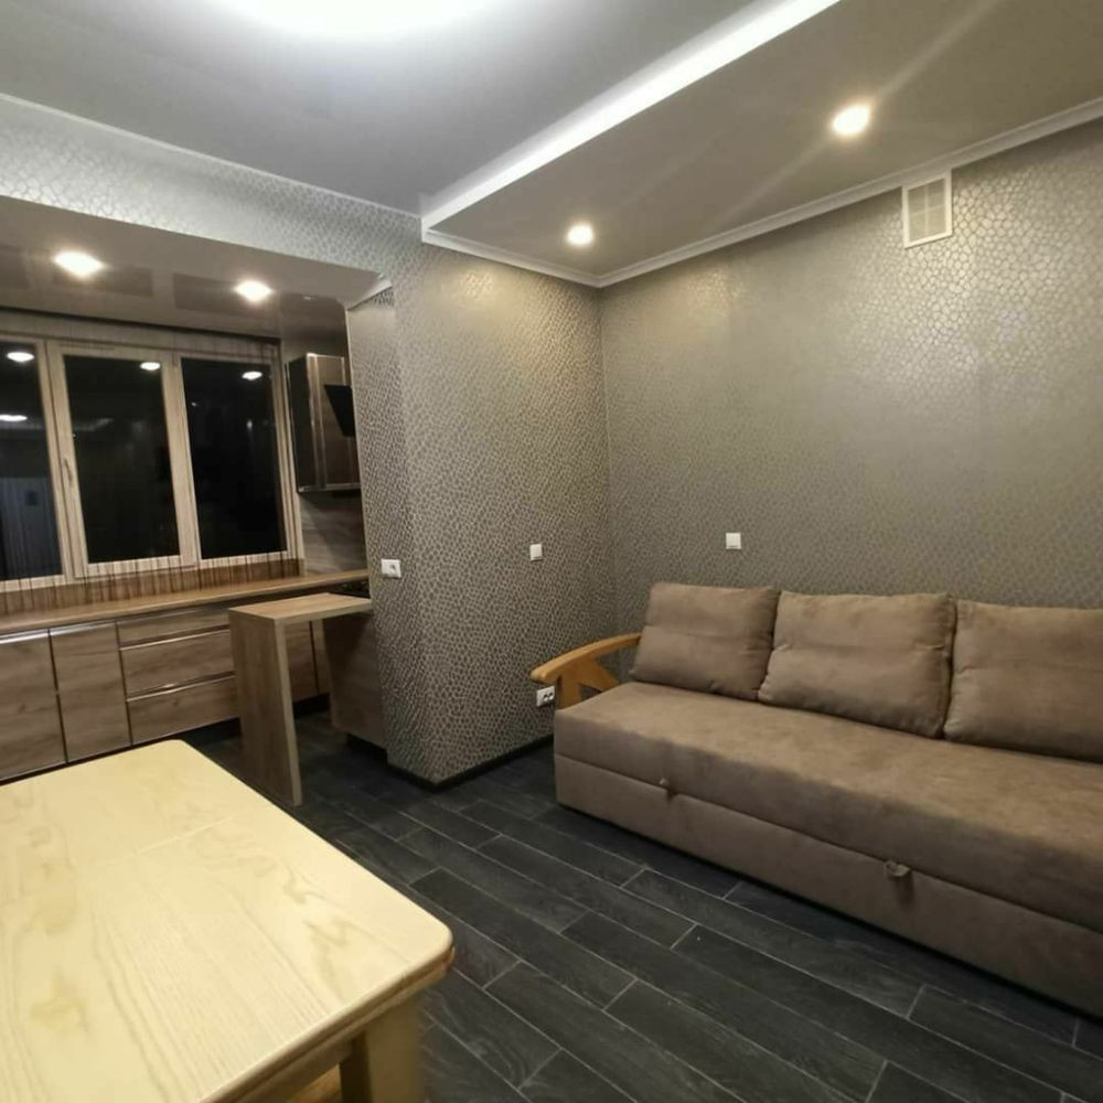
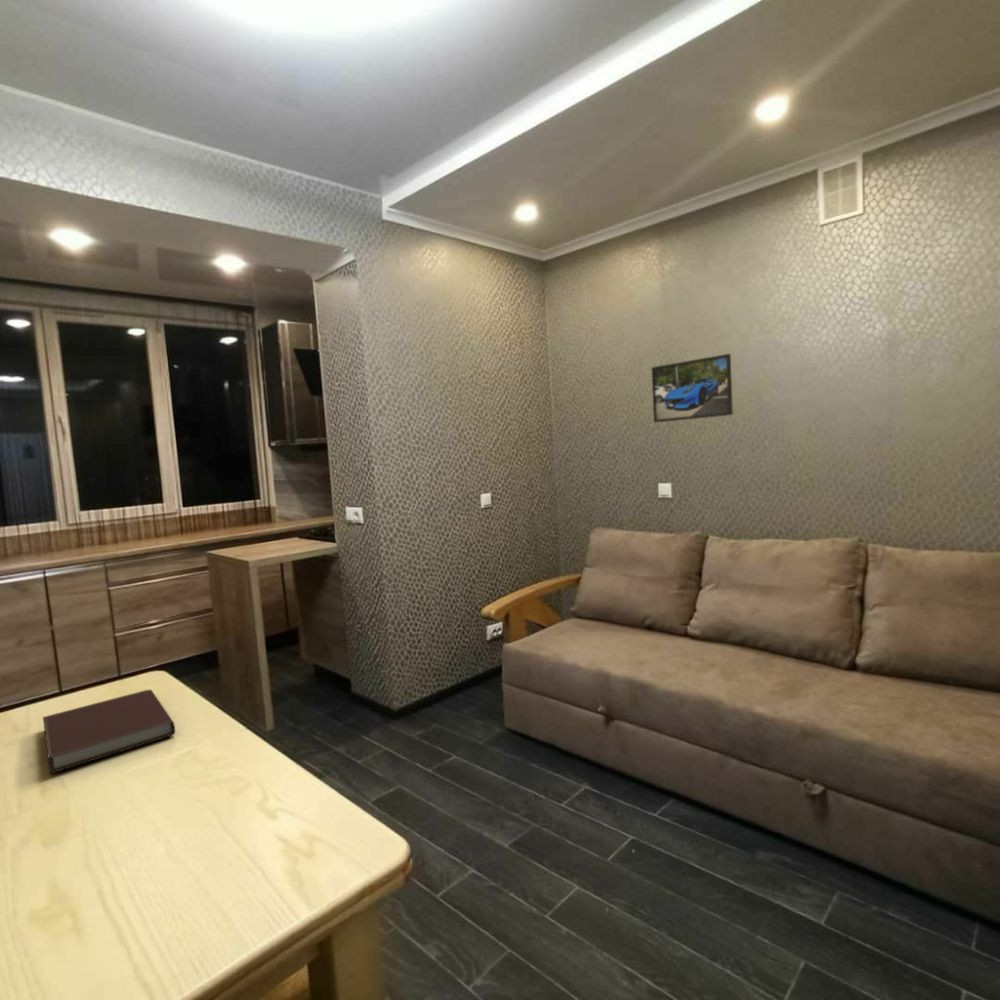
+ notebook [42,689,176,775]
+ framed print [650,353,734,424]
